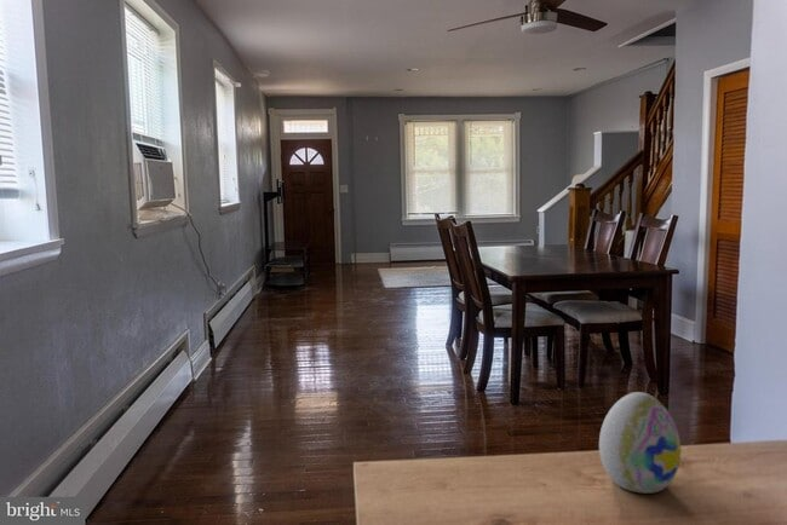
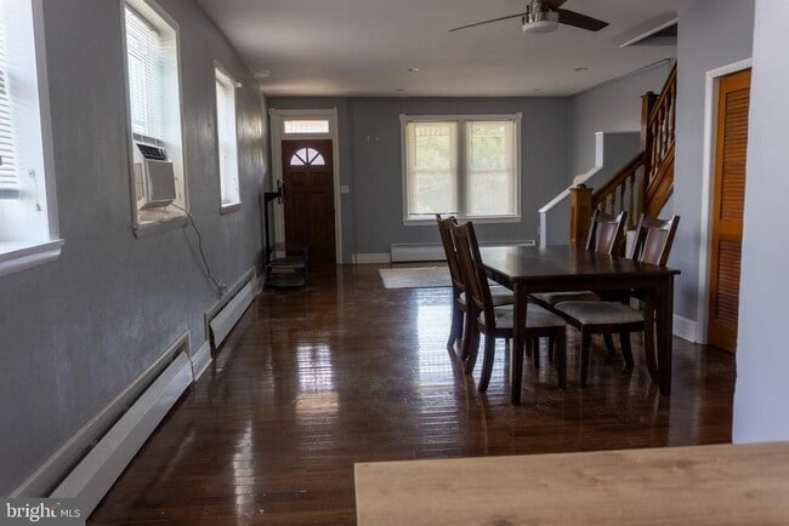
- decorative egg [598,391,682,495]
